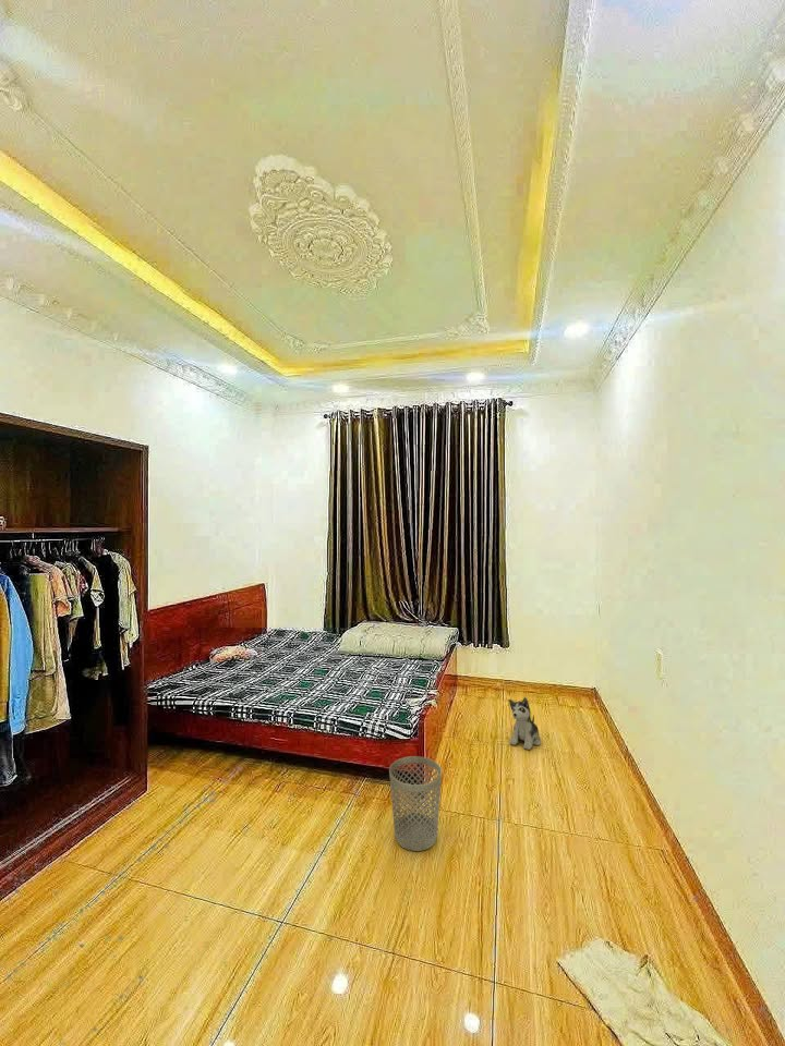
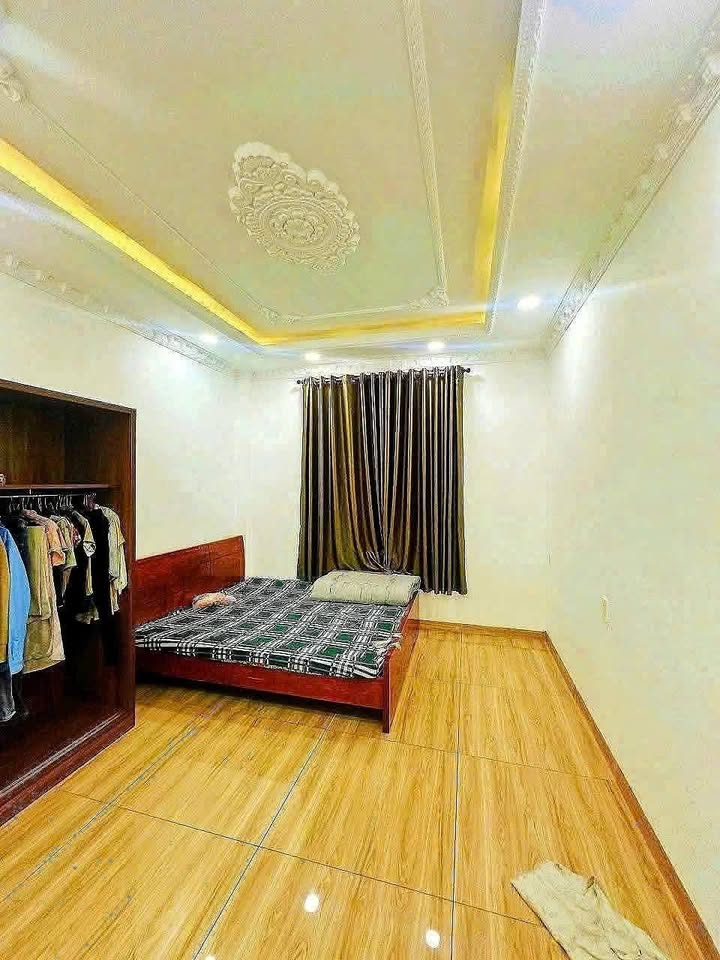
- wastebasket [388,755,443,852]
- plush toy [508,696,542,751]
